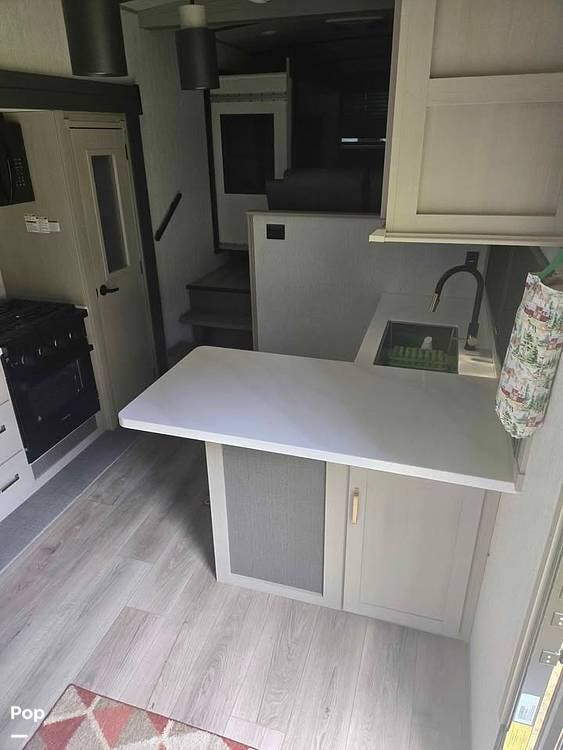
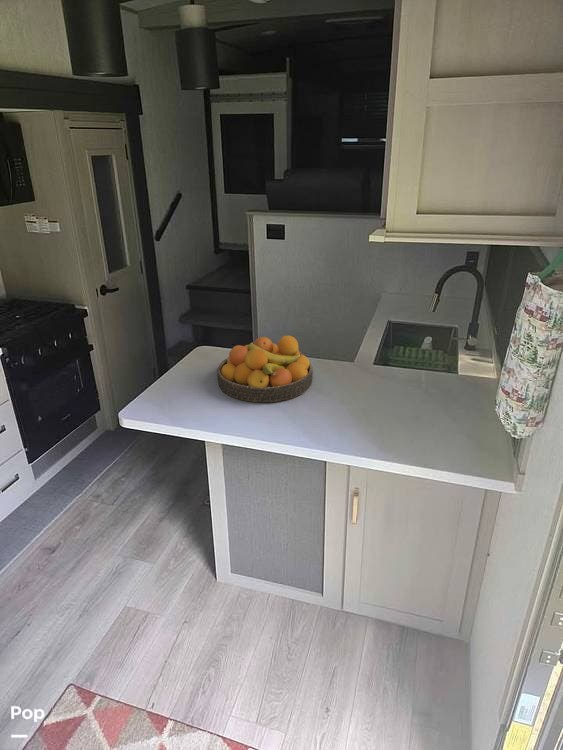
+ fruit bowl [216,335,314,403]
